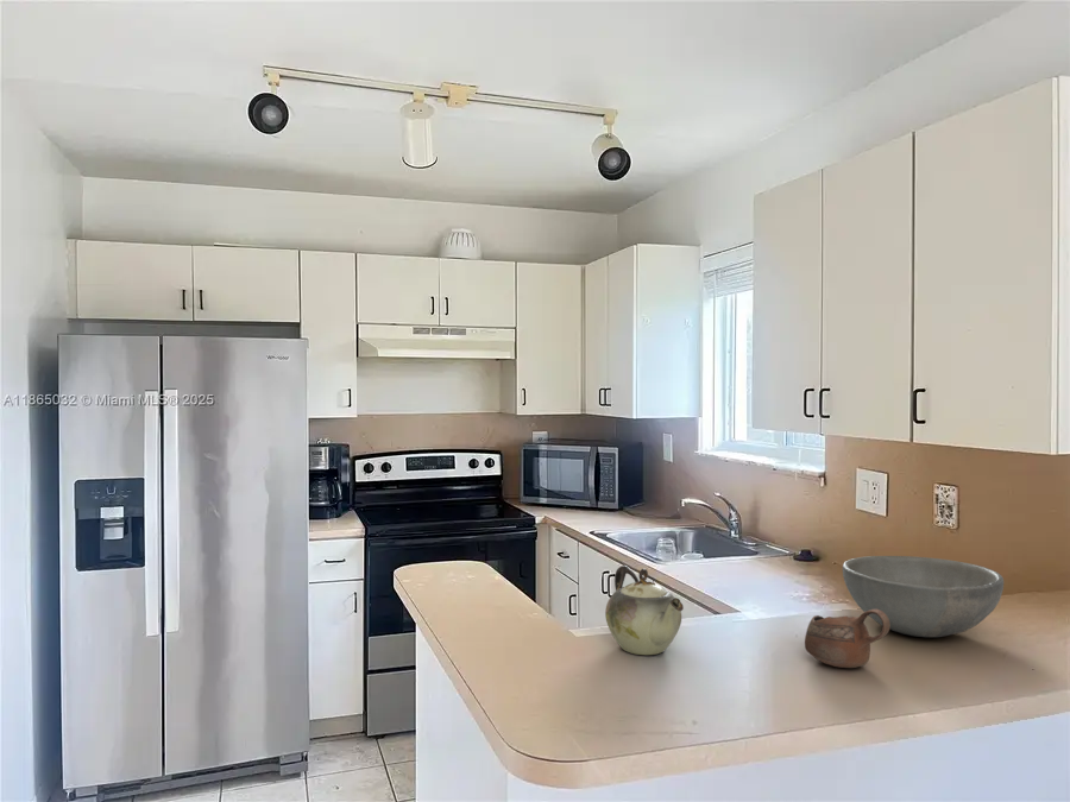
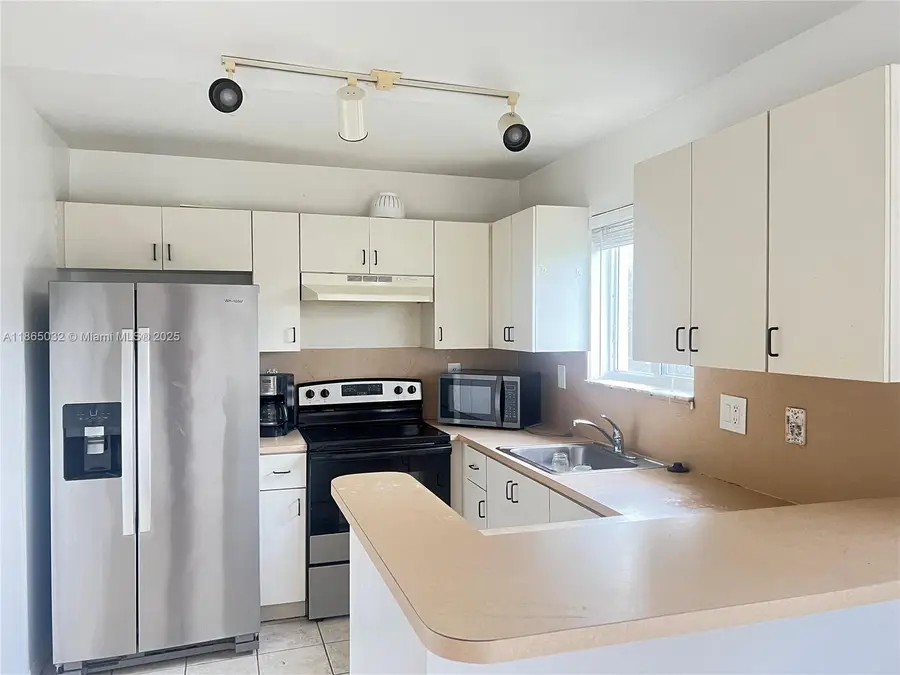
- bowl [842,555,1005,638]
- cup [804,610,890,669]
- teapot [604,564,685,656]
